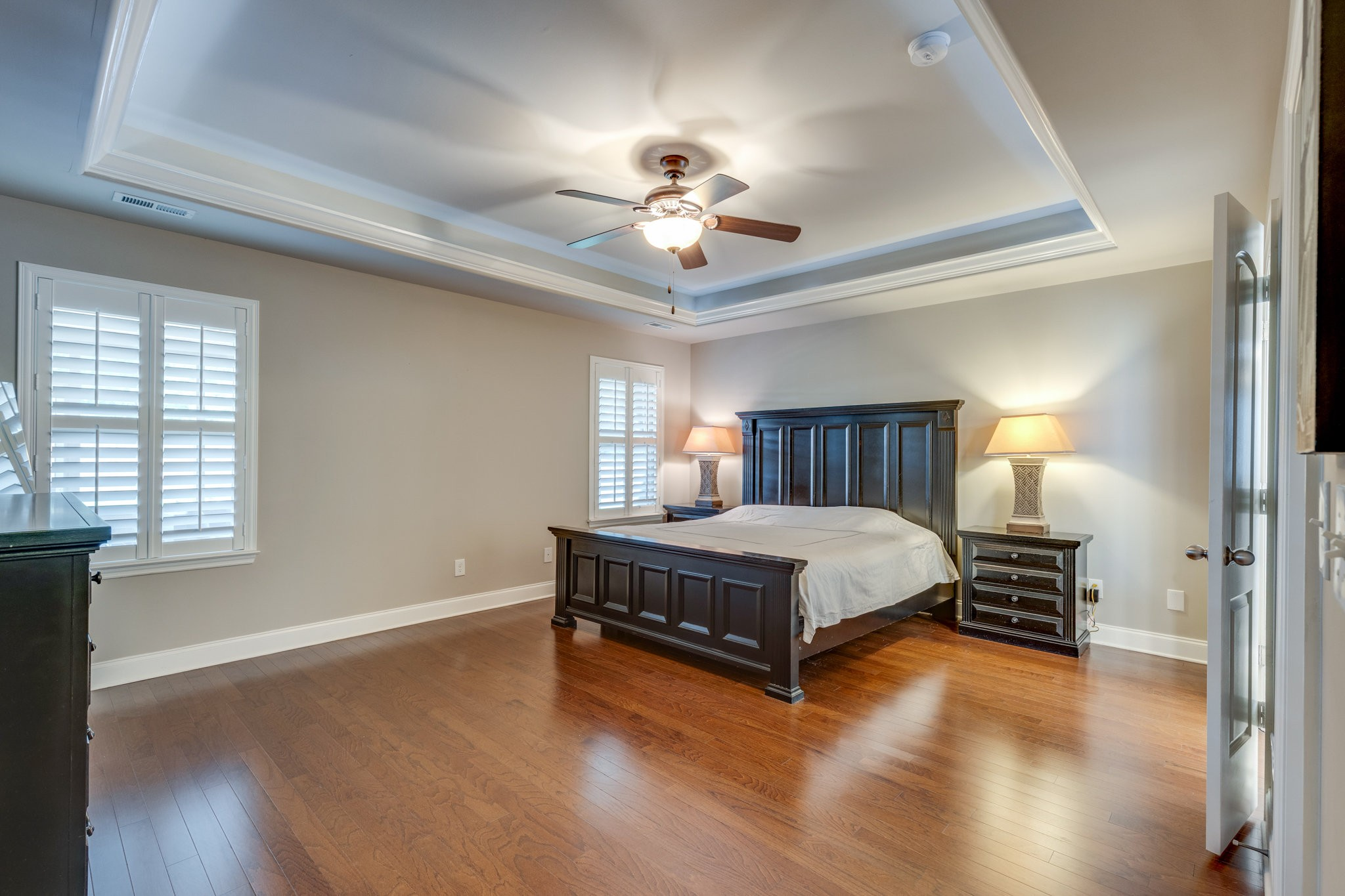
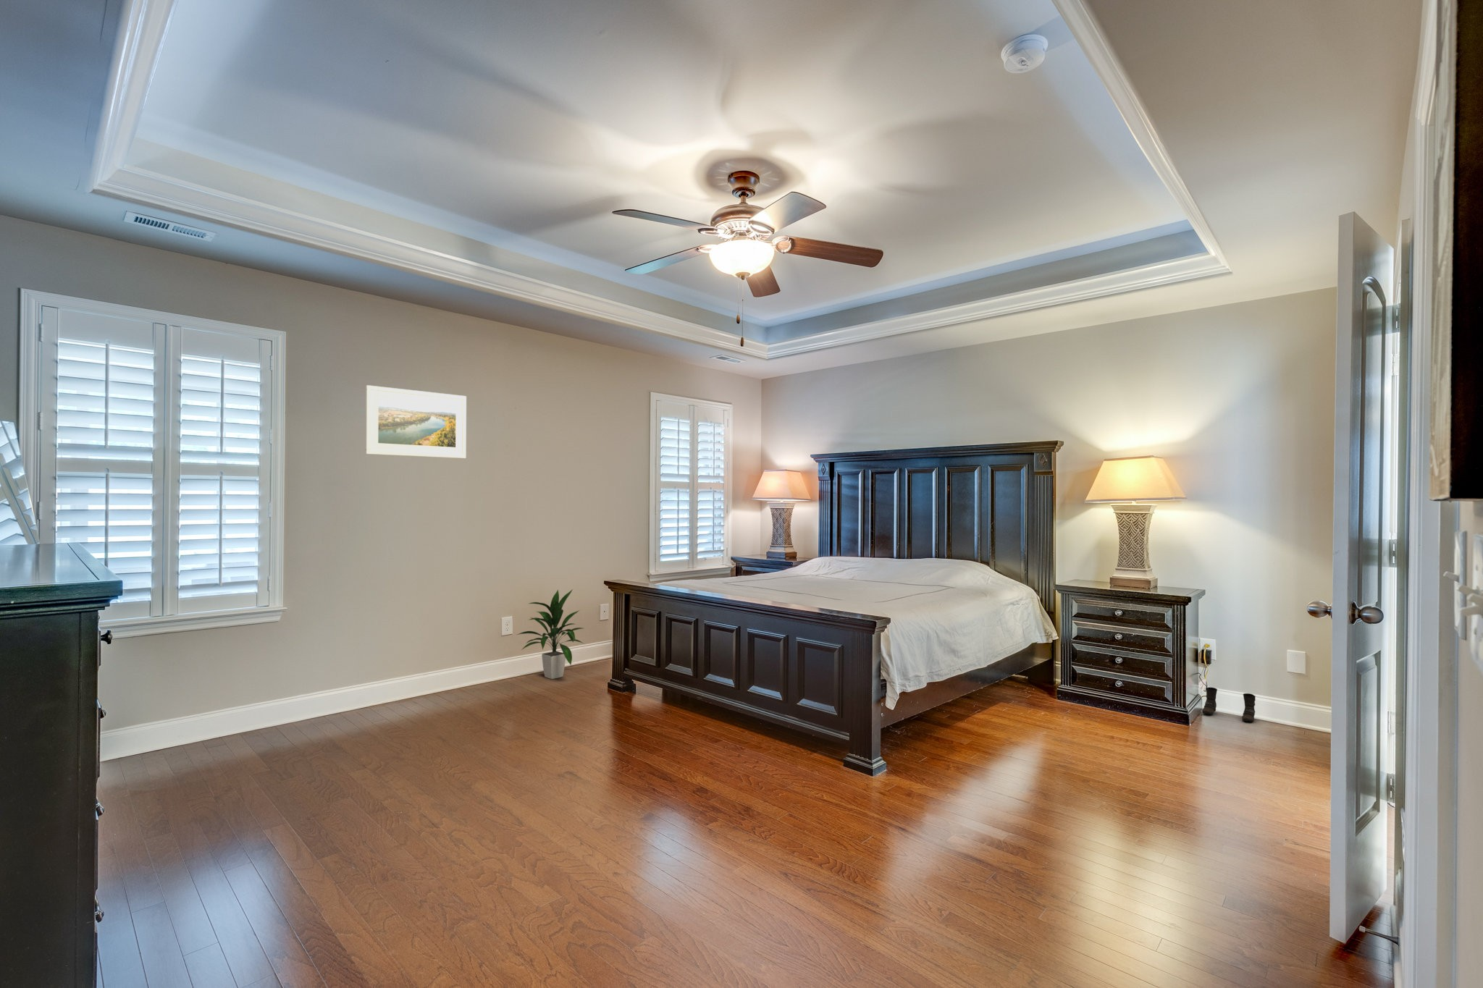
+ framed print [364,385,468,459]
+ indoor plant [516,589,585,679]
+ boots [1202,687,1256,723]
